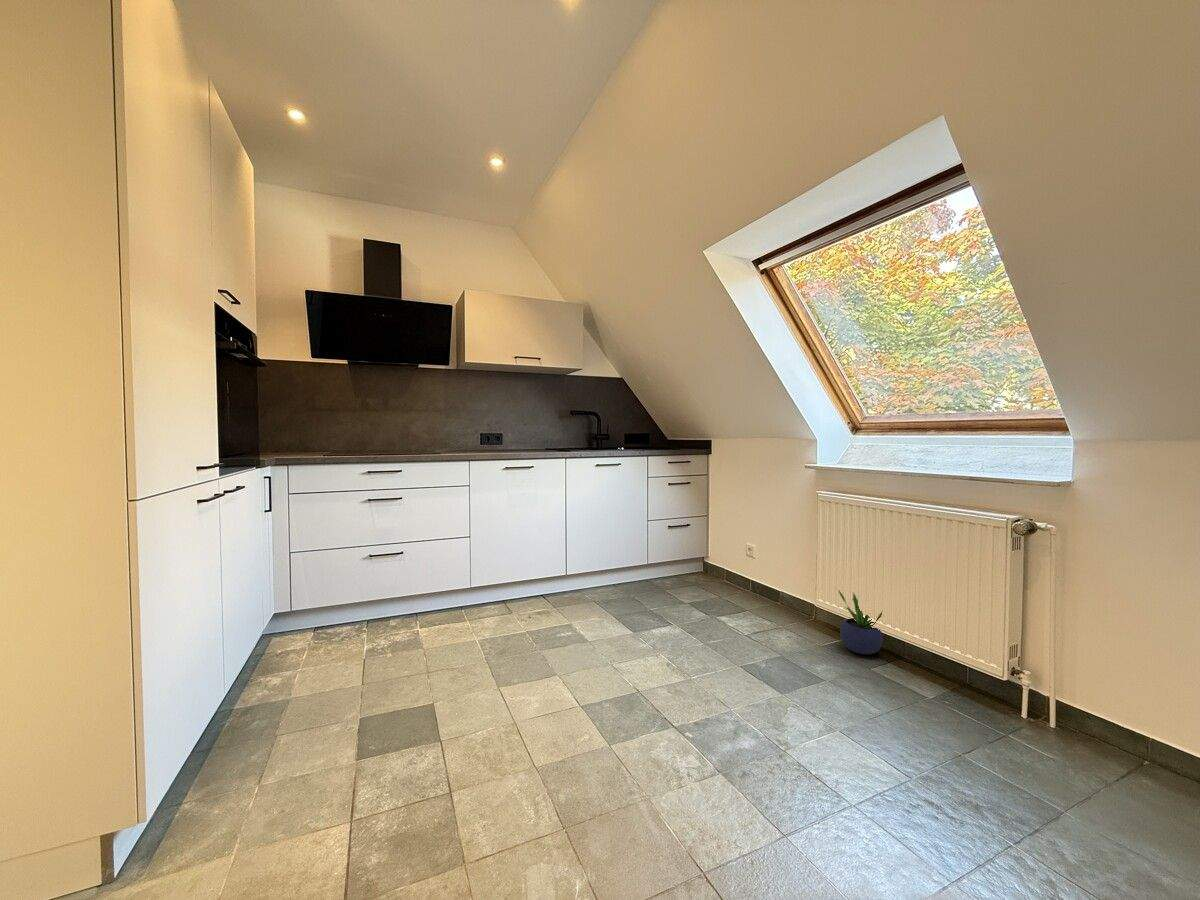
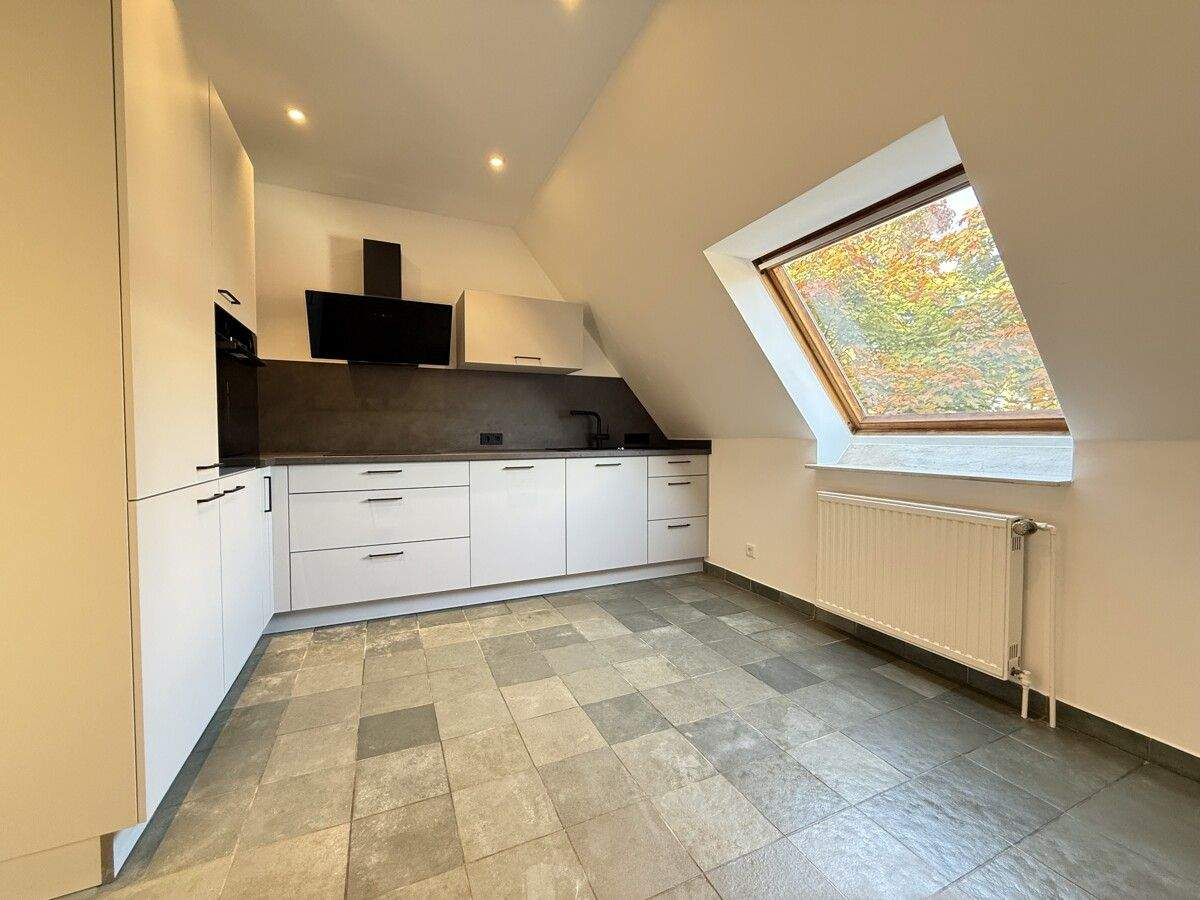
- potted plant [837,589,884,655]
